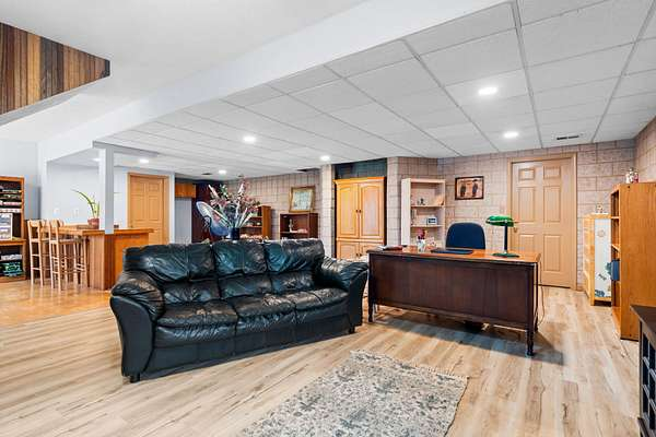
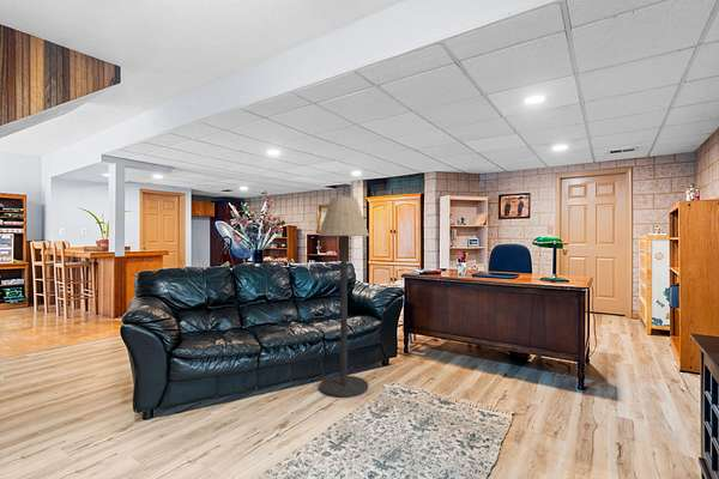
+ floor lamp [318,196,370,399]
